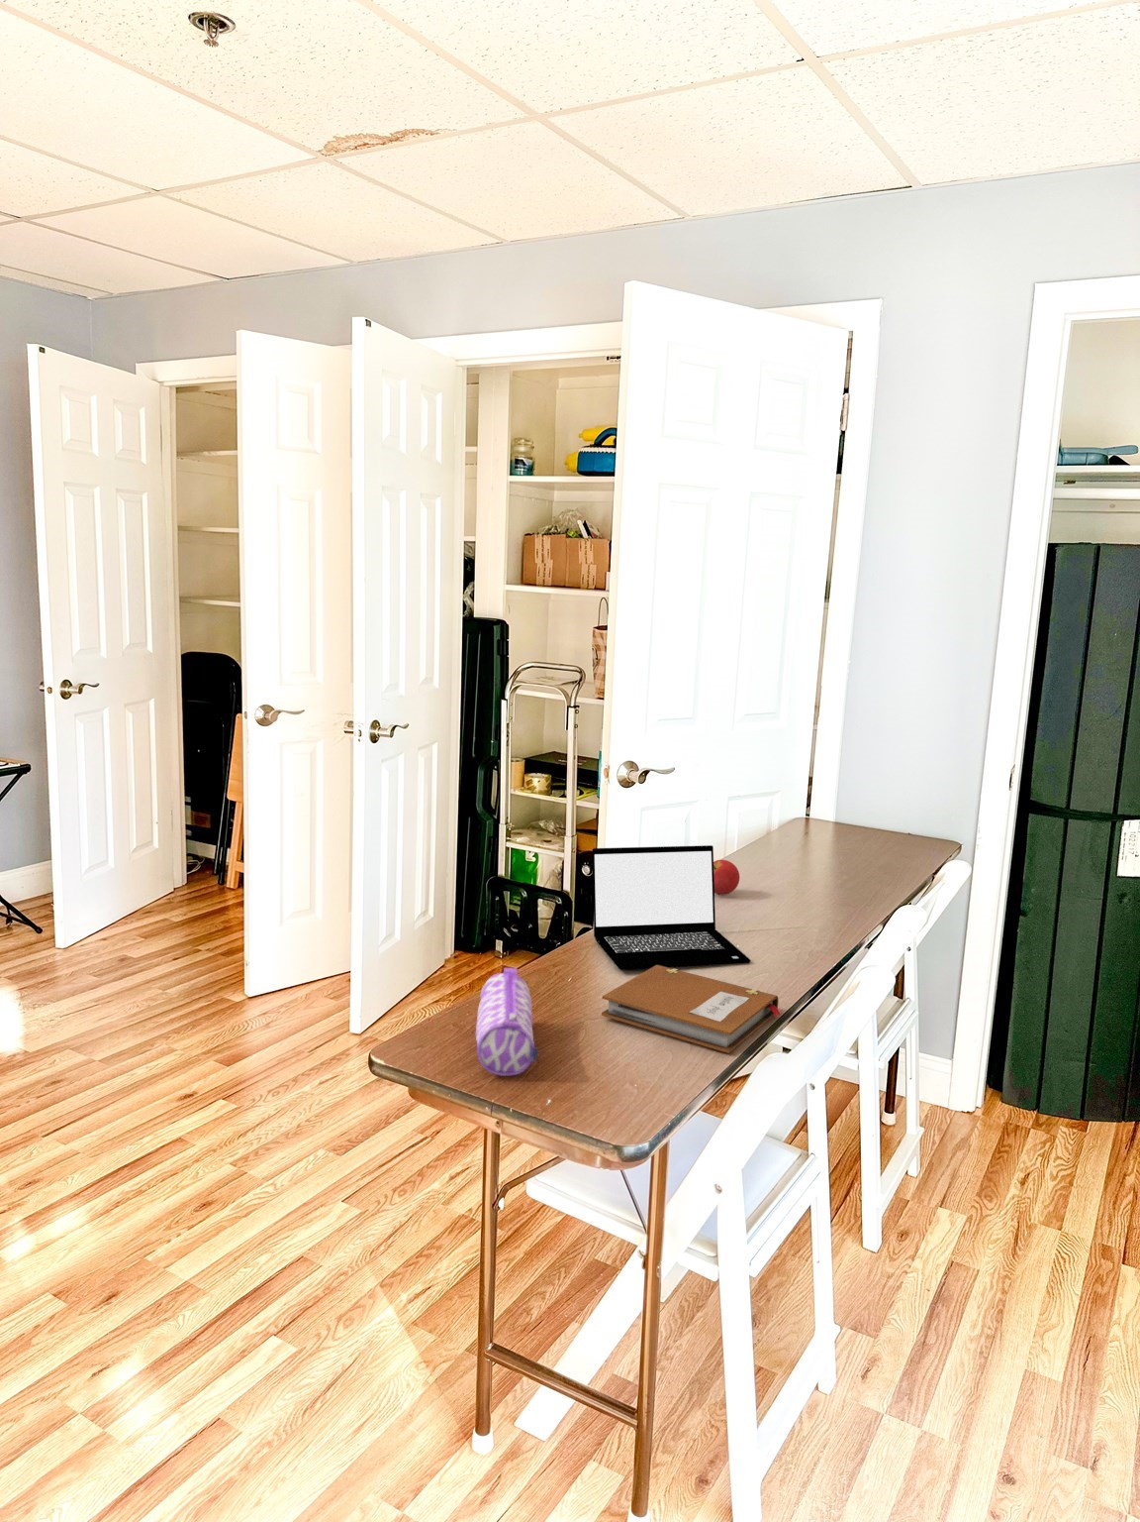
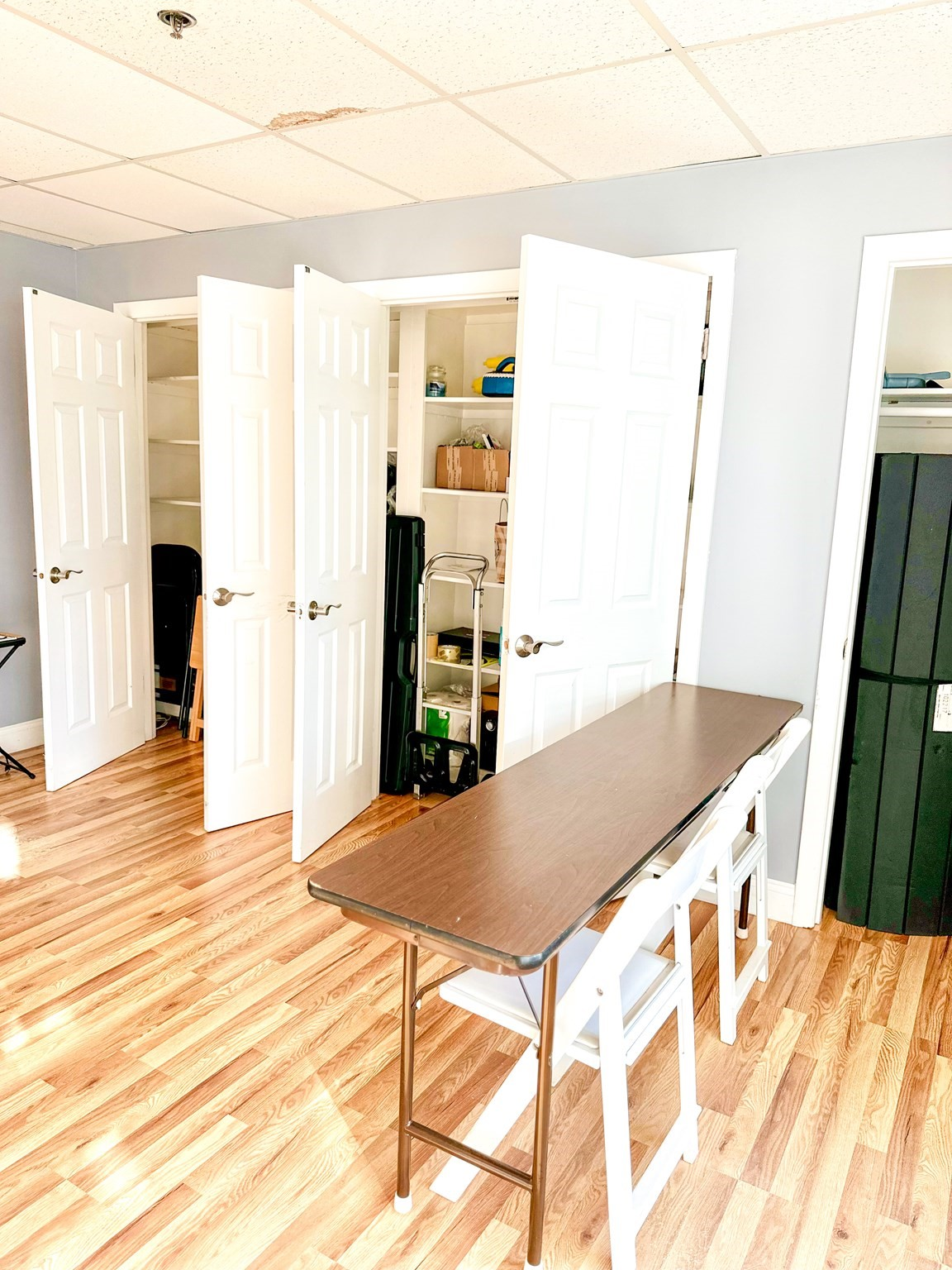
- laptop computer [590,844,751,971]
- pencil case [475,967,539,1077]
- notebook [601,965,781,1055]
- fruit [714,859,740,895]
